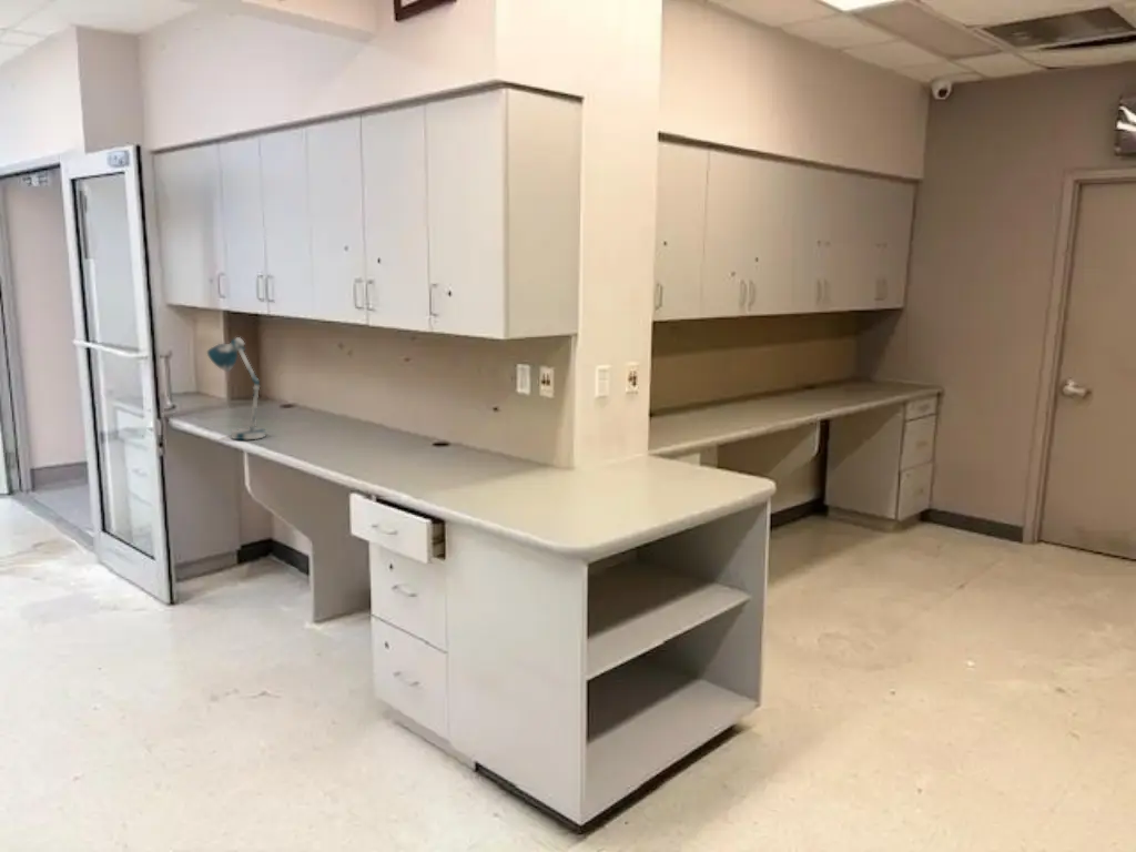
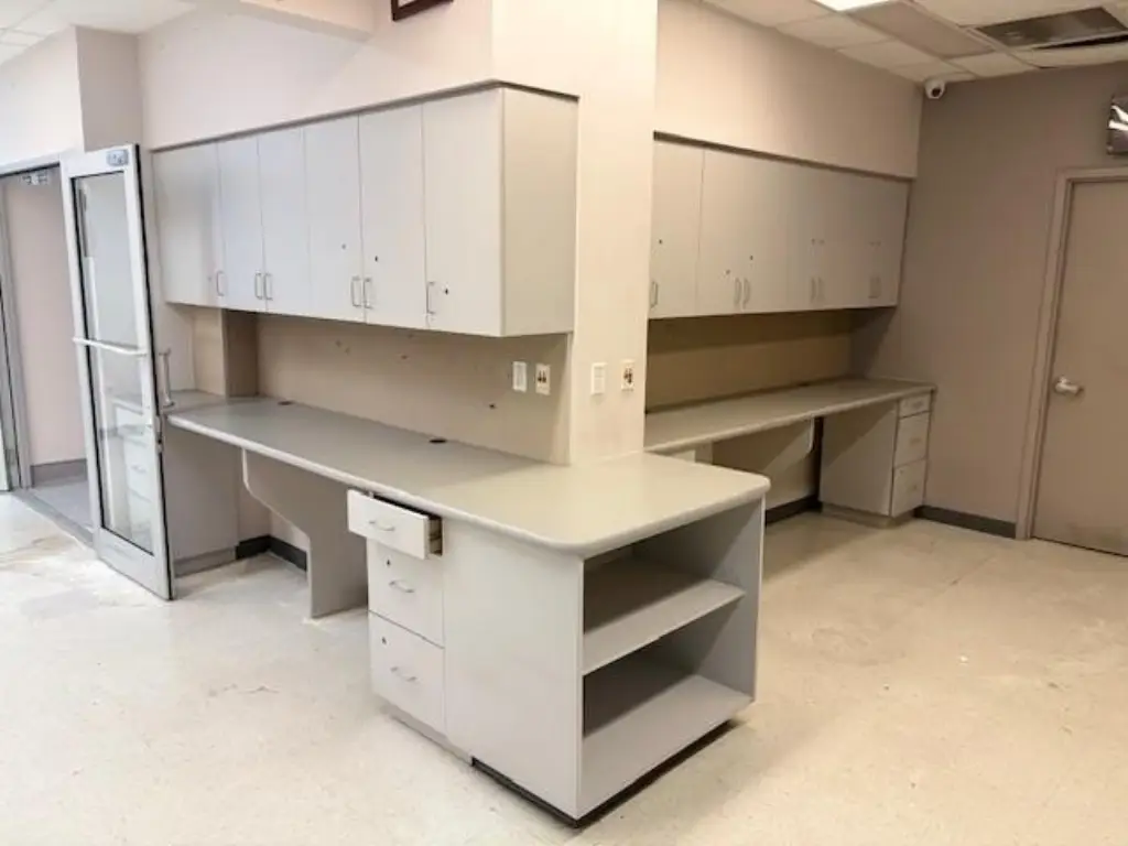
- desk lamp [206,336,266,440]
